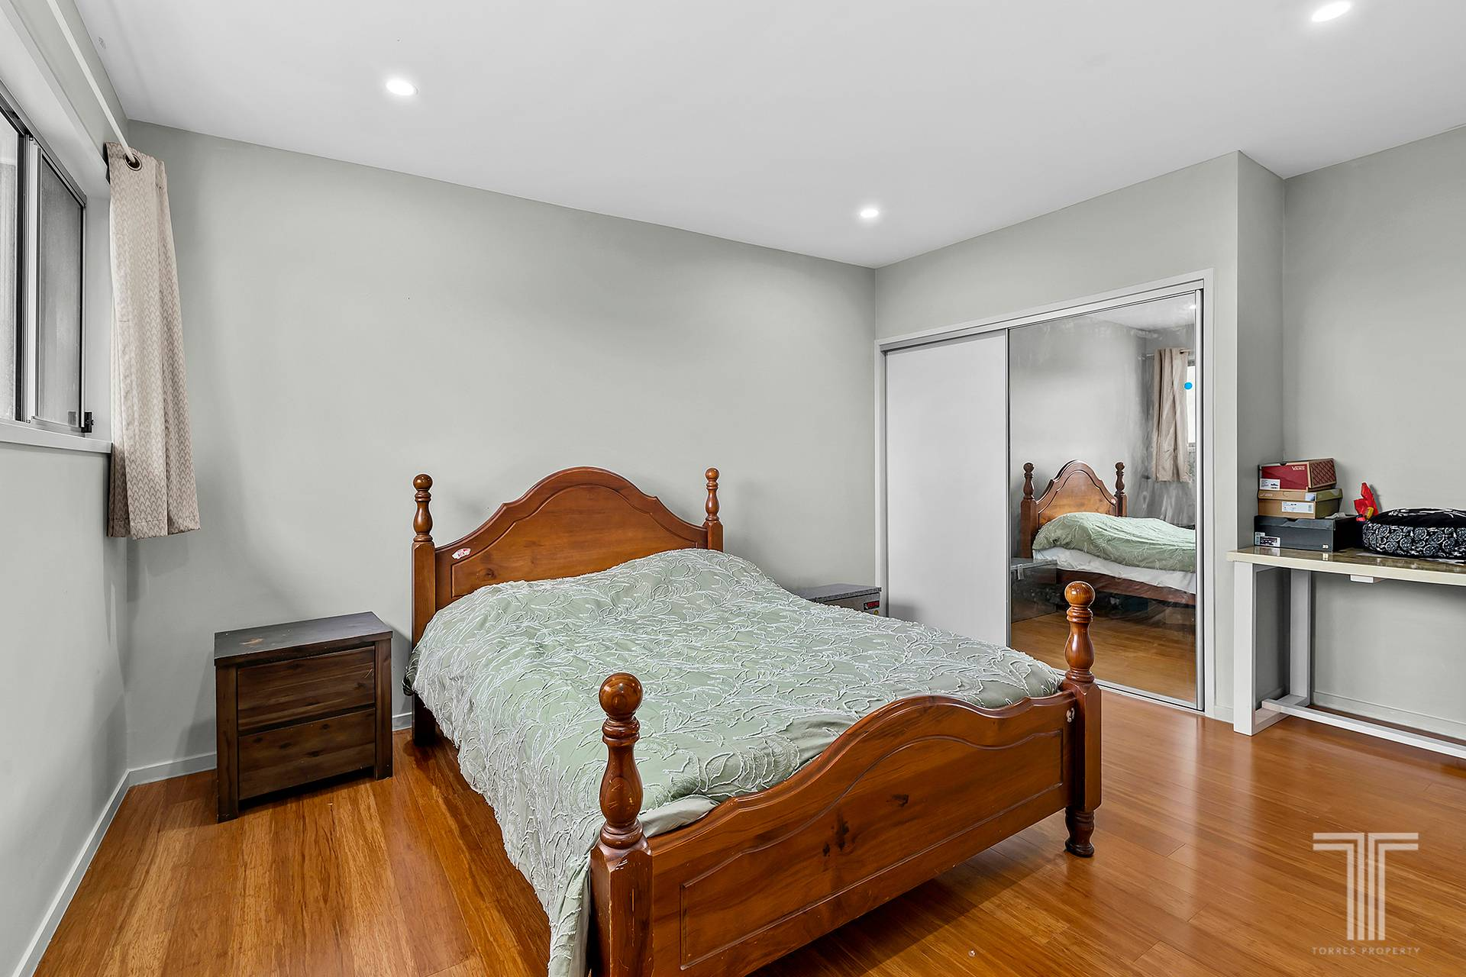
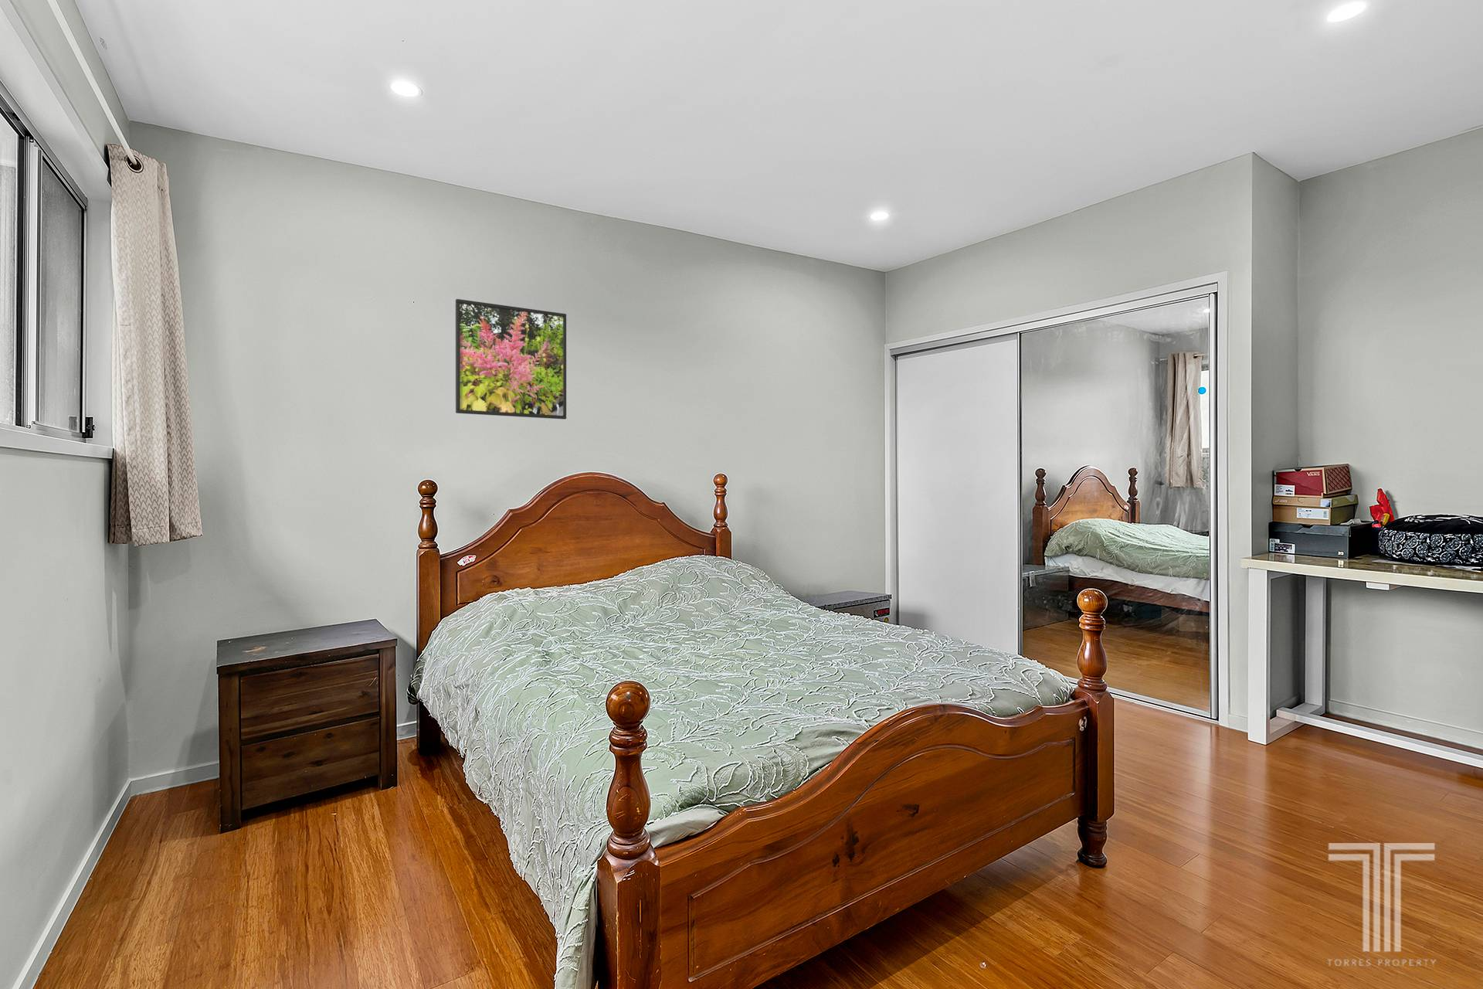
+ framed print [455,298,567,421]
